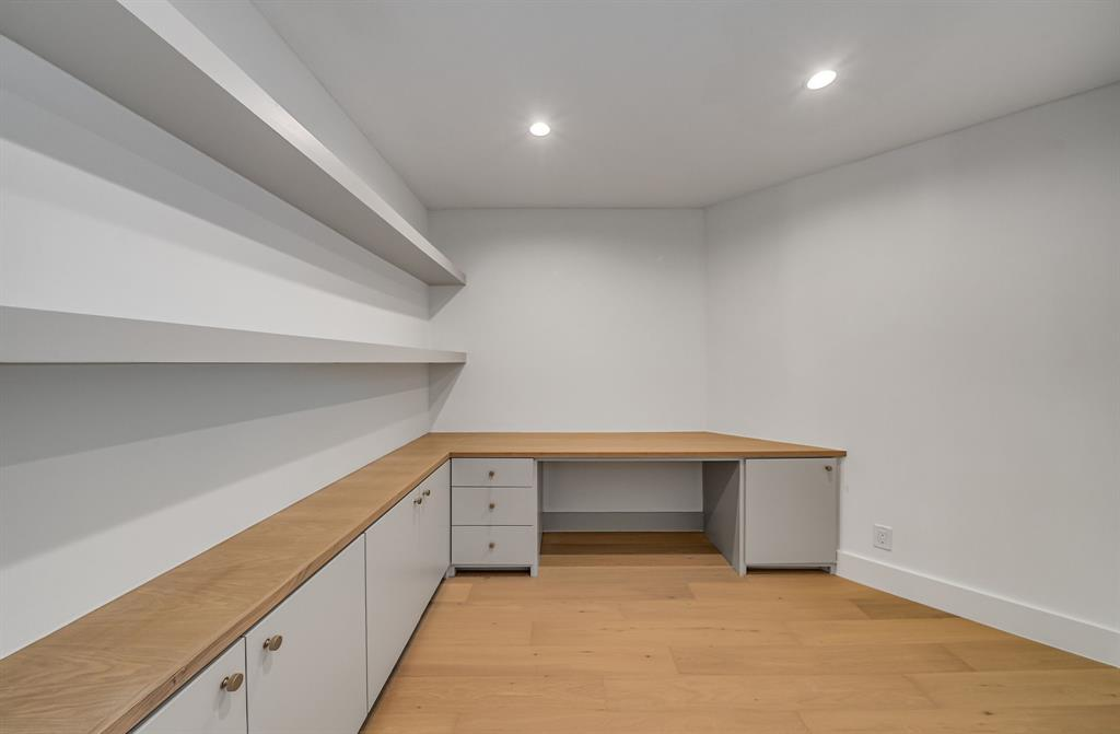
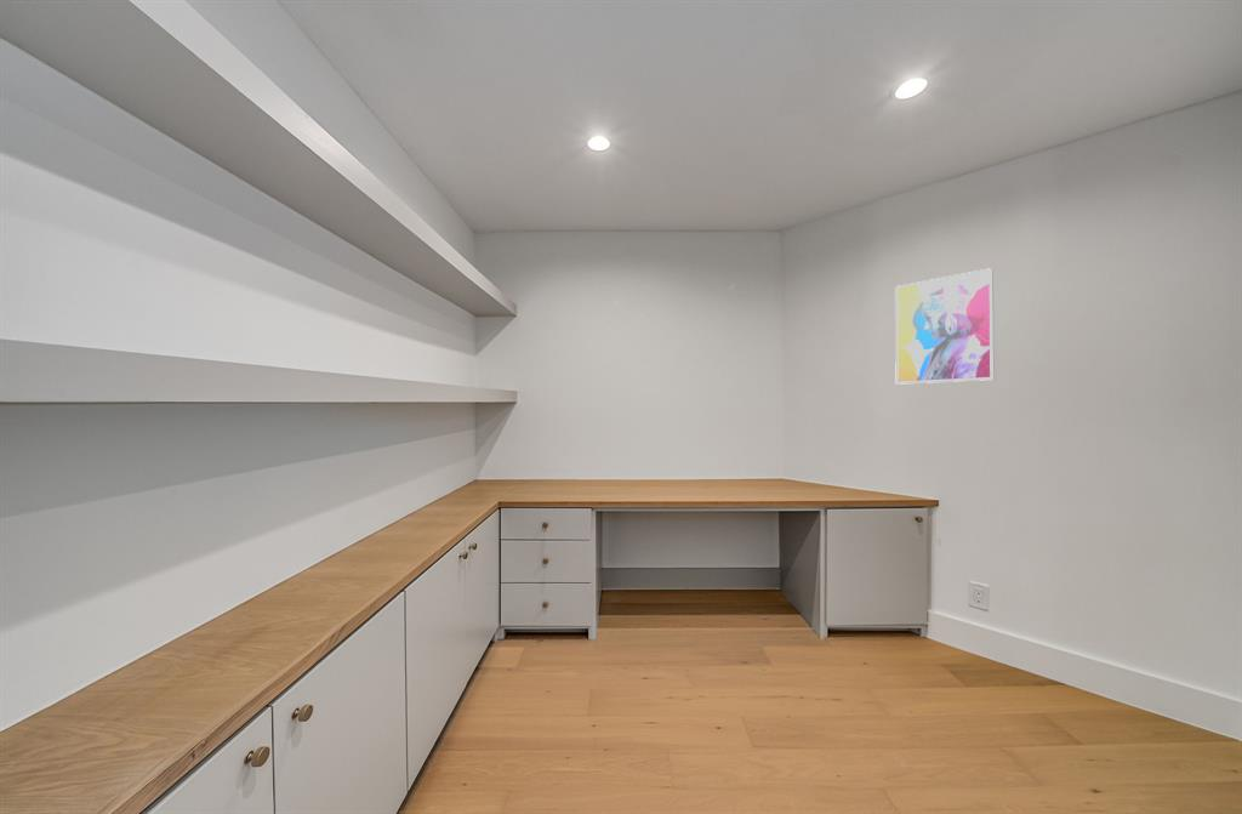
+ wall art [894,267,996,386]
